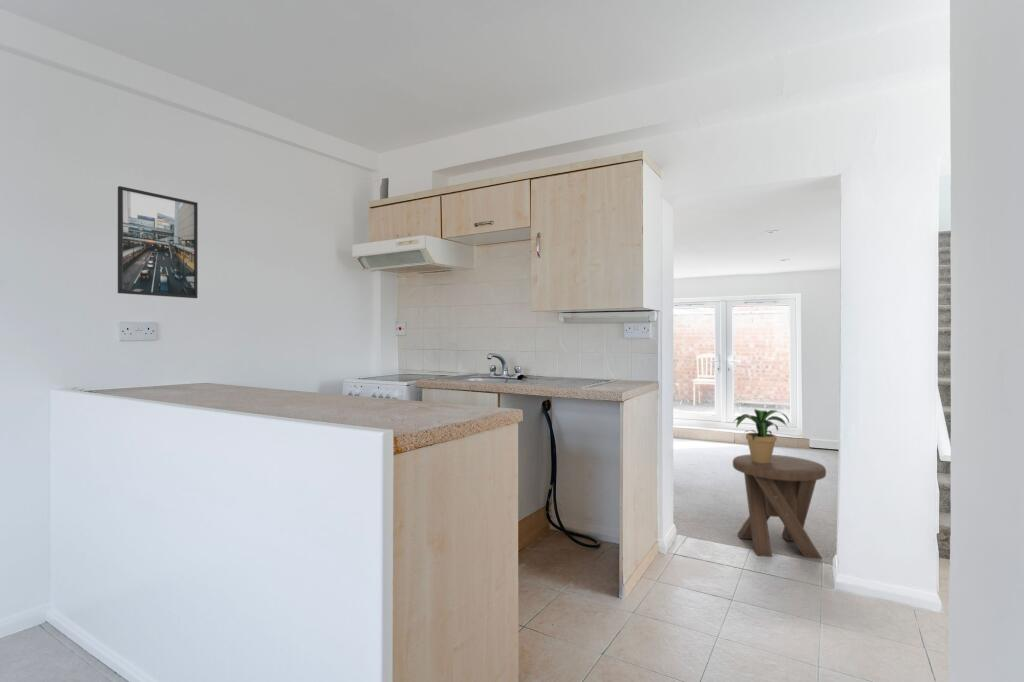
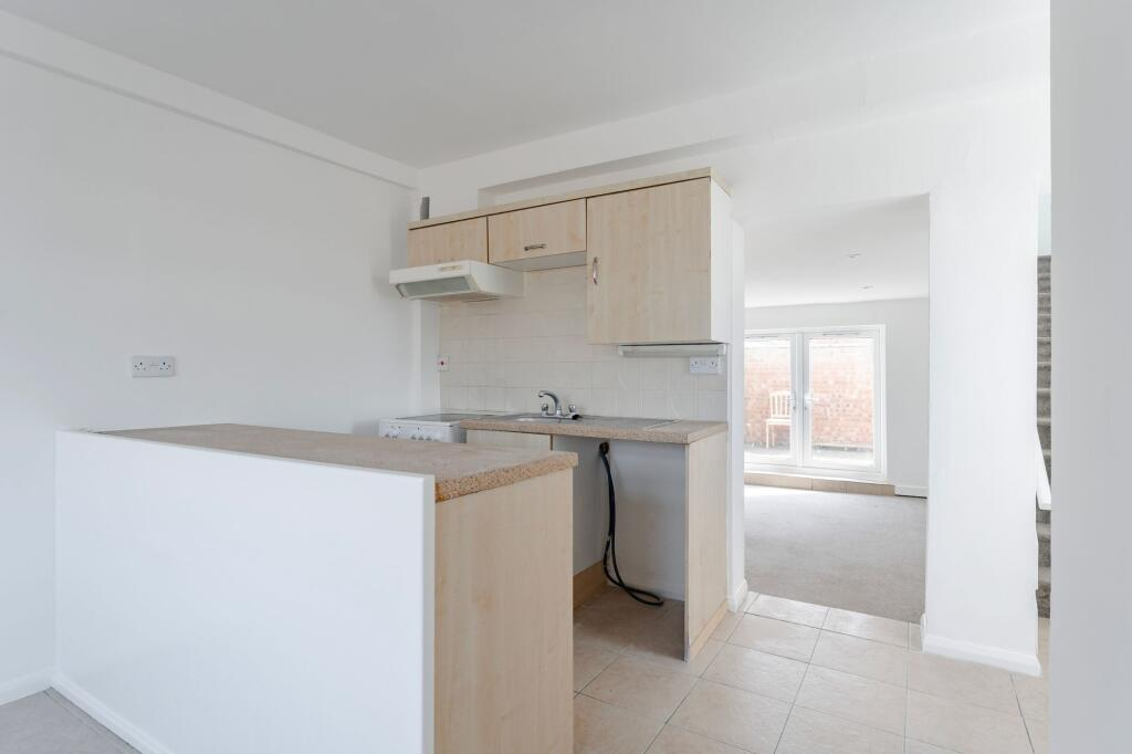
- music stool [732,454,827,560]
- potted plant [733,408,790,463]
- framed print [117,185,199,299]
